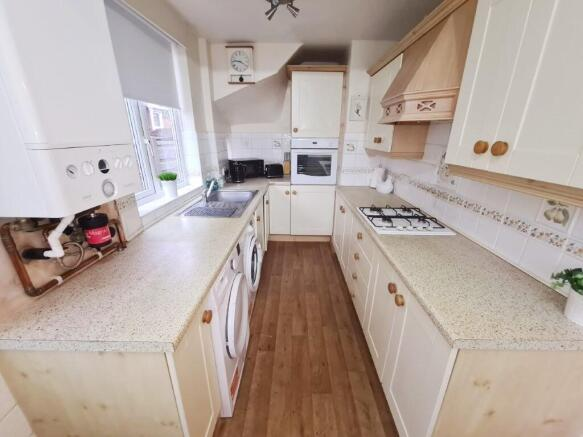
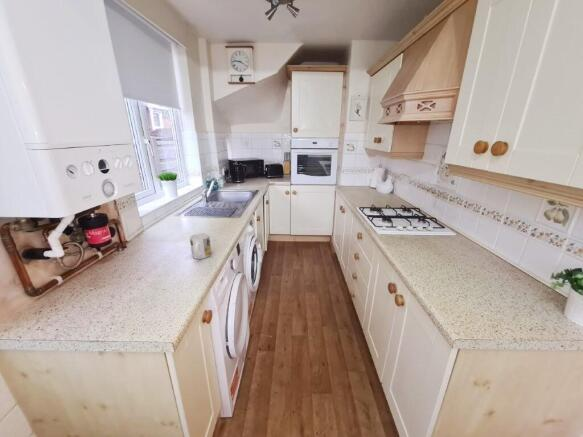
+ mug [189,232,212,260]
